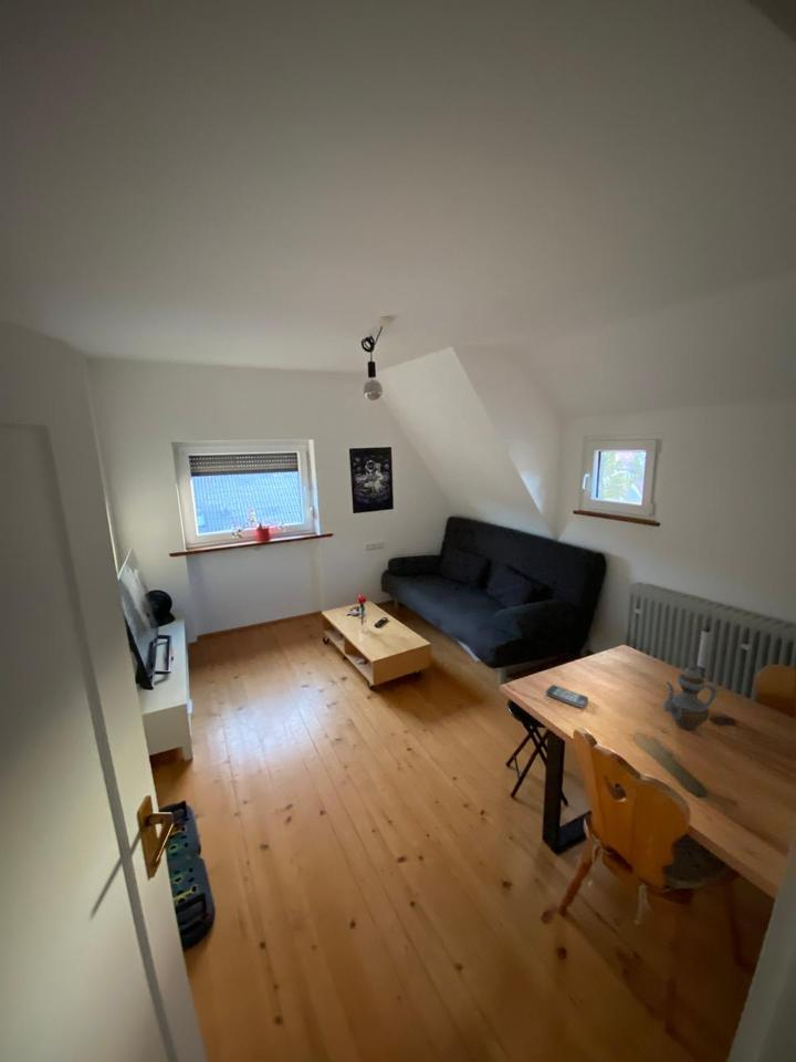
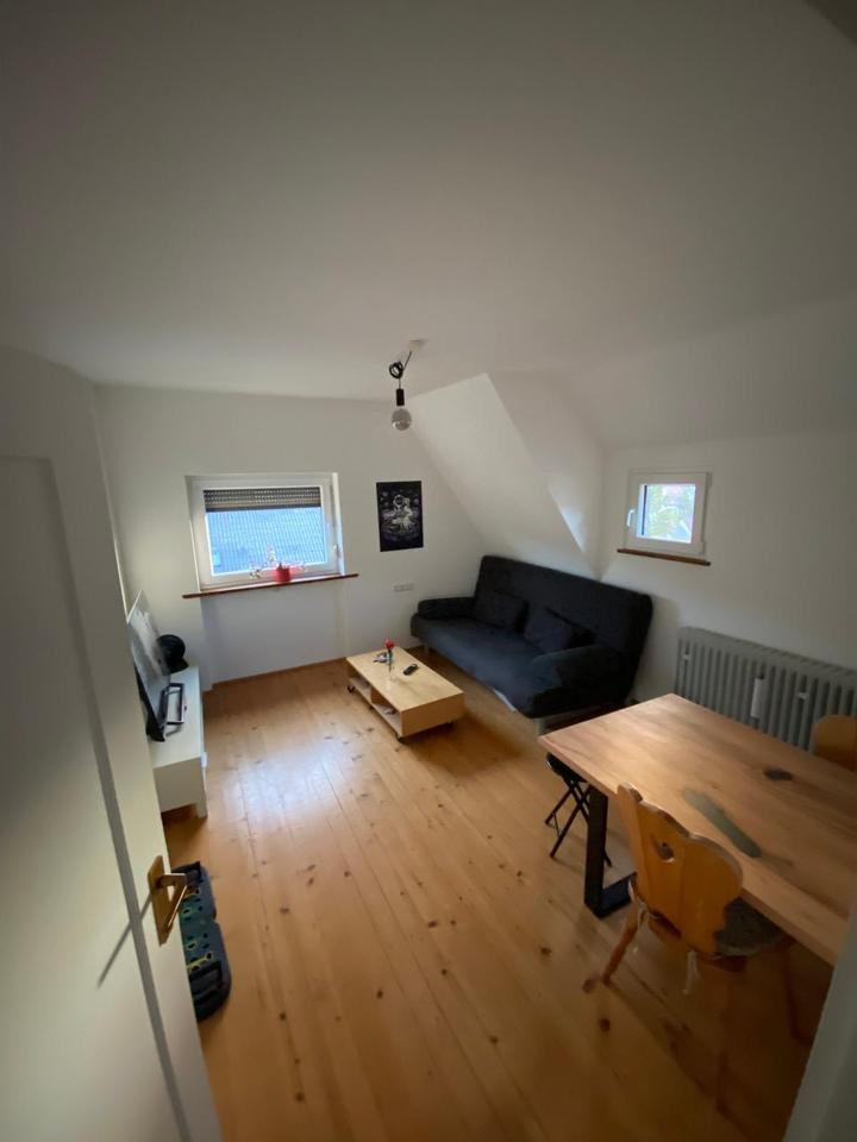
- smartphone [545,684,589,709]
- teapot [662,662,719,731]
